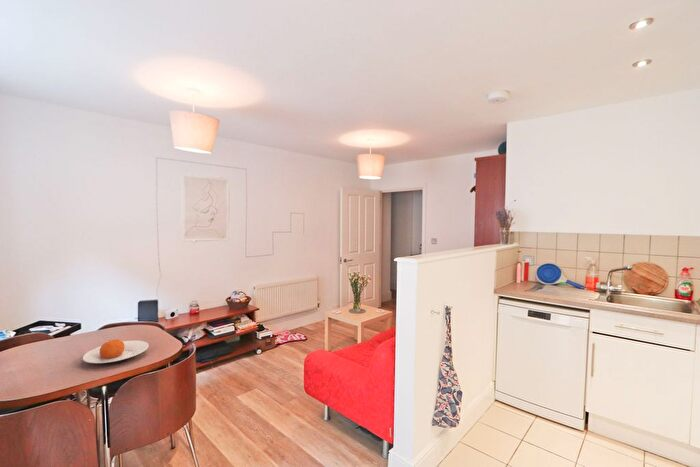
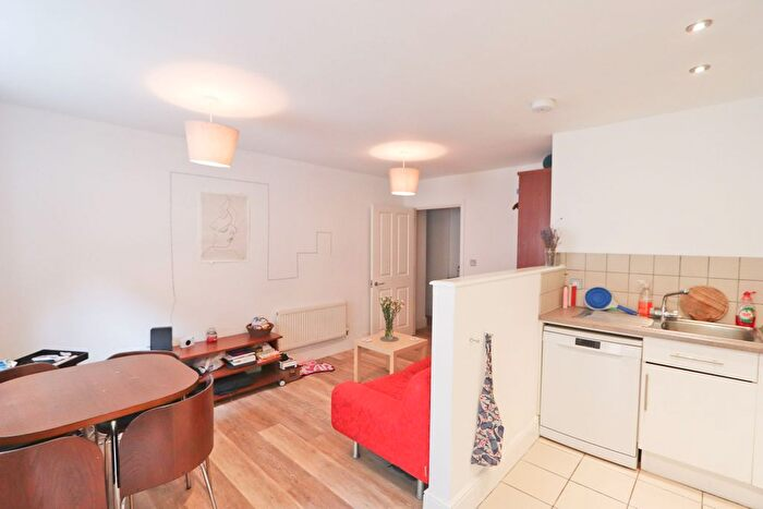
- plate [82,339,150,364]
